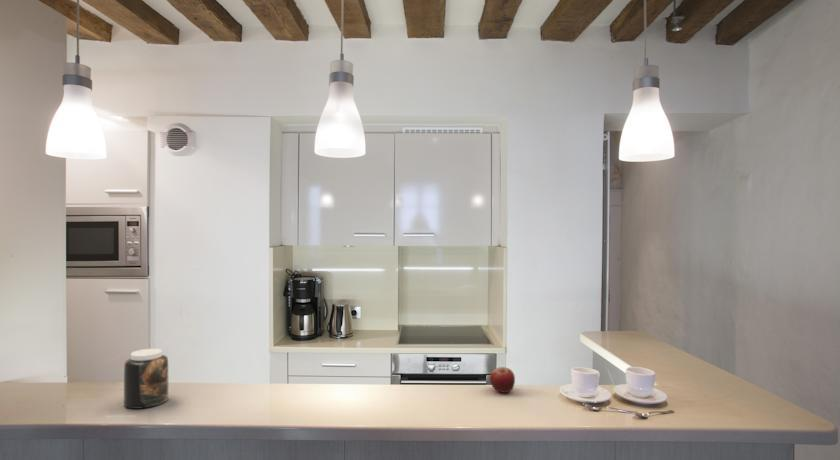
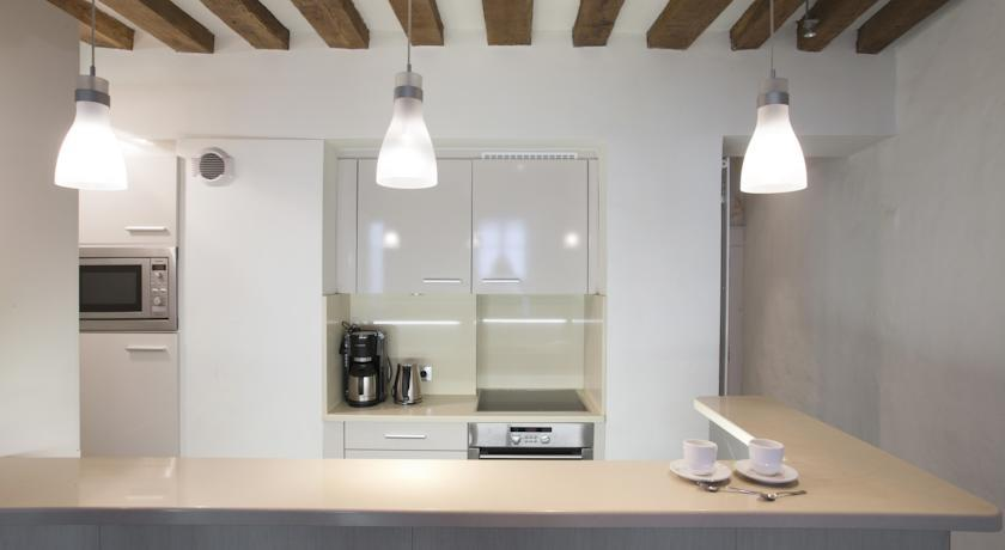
- jar [123,348,169,410]
- fruit [489,366,516,394]
